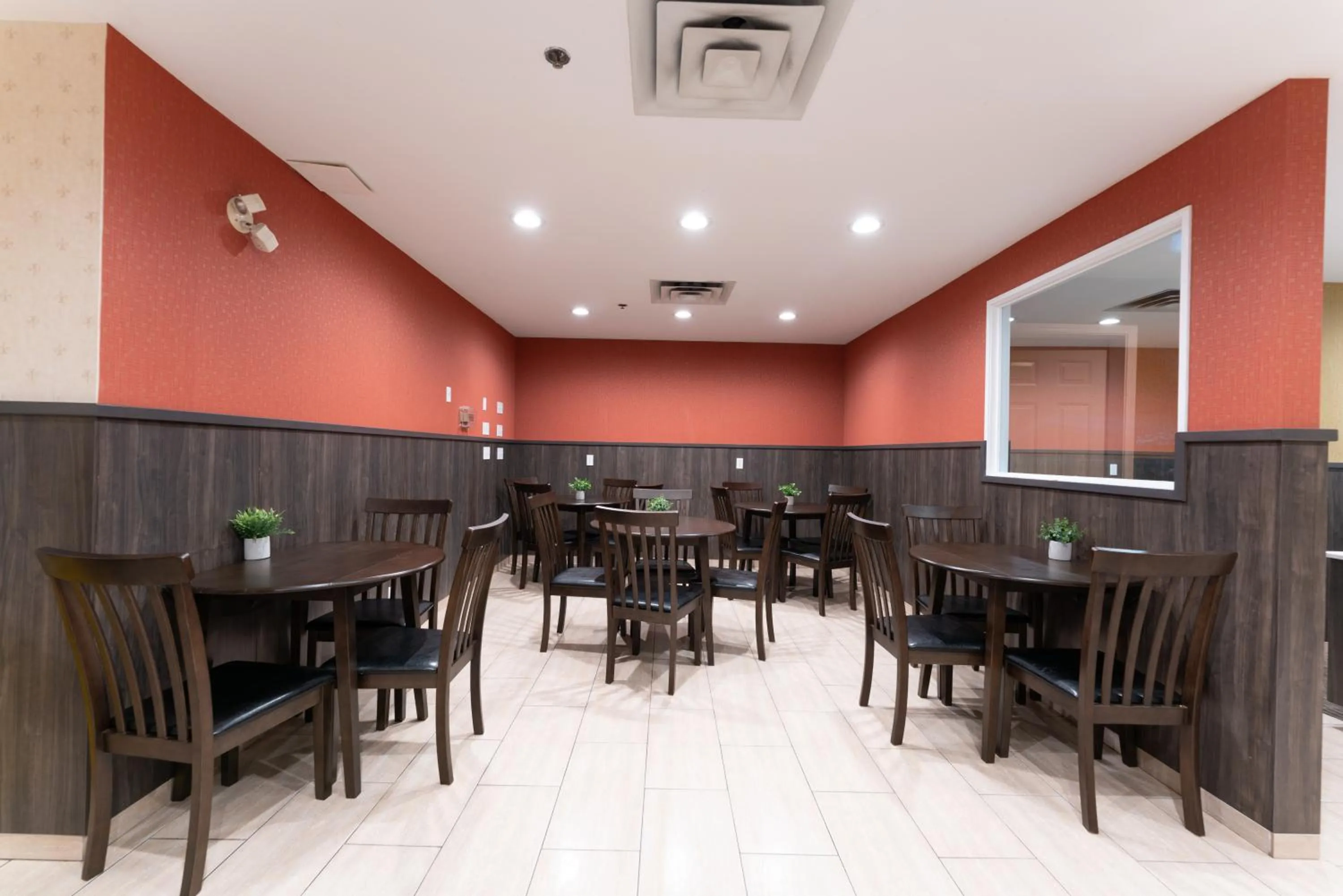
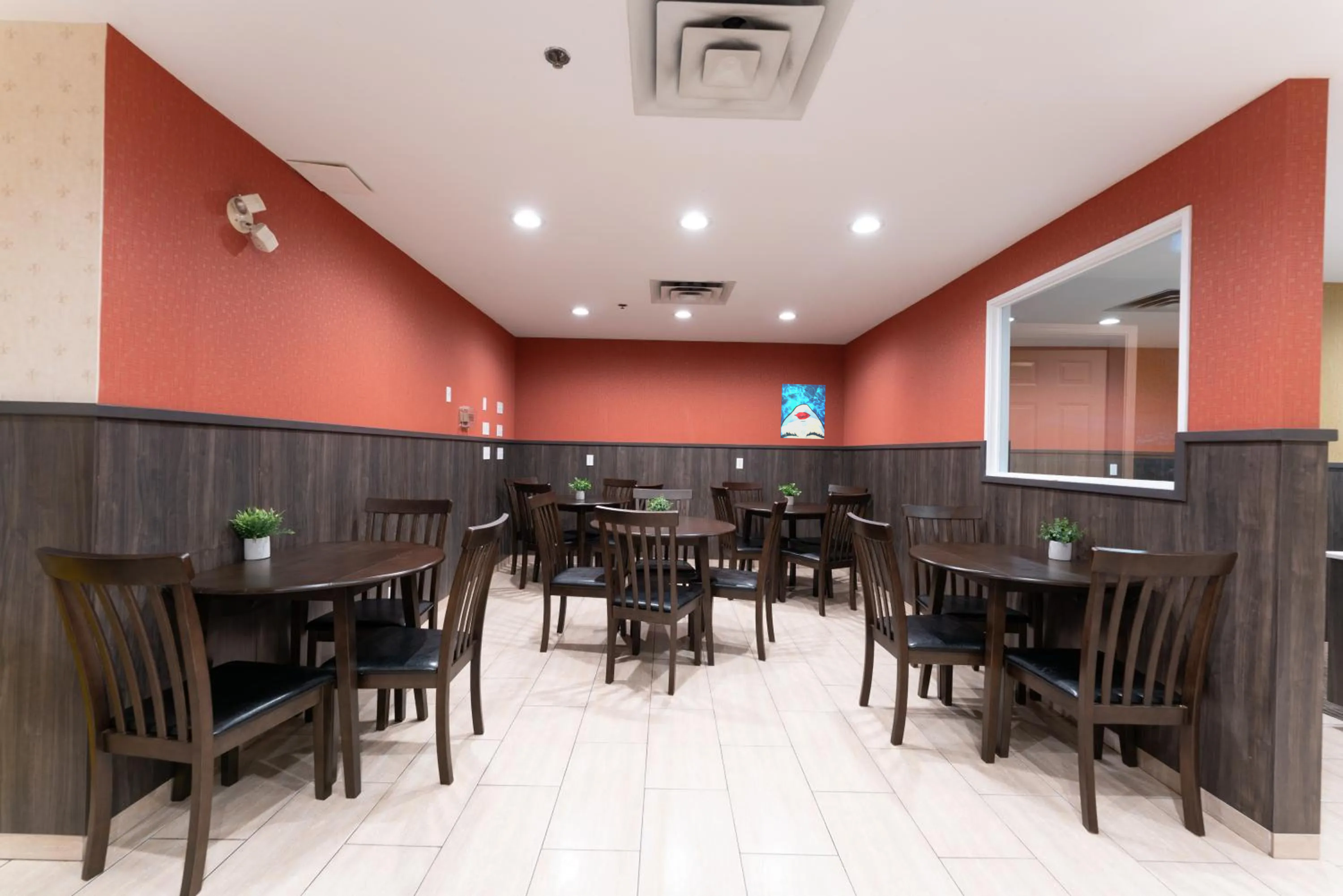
+ wall art [780,384,826,439]
